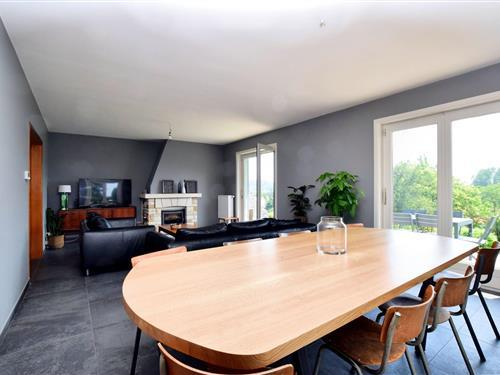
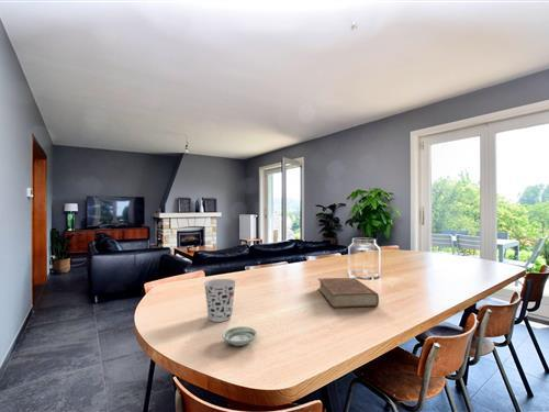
+ saucer [221,325,258,347]
+ book [317,277,380,309]
+ cup [203,278,237,323]
